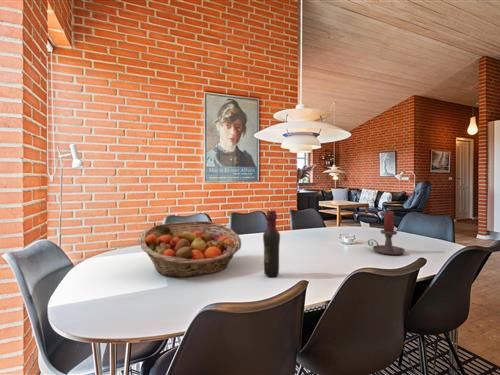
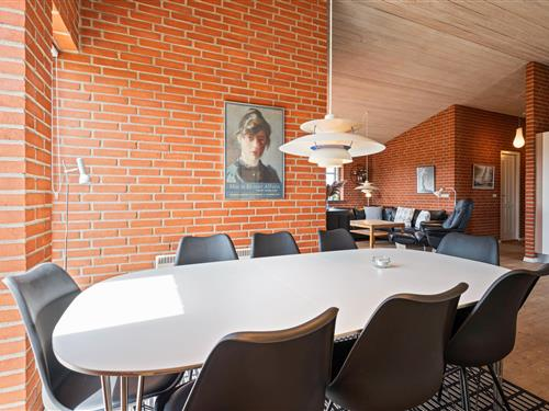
- fruit basket [139,220,242,278]
- candle holder [367,210,406,256]
- wine bottle [262,210,281,278]
